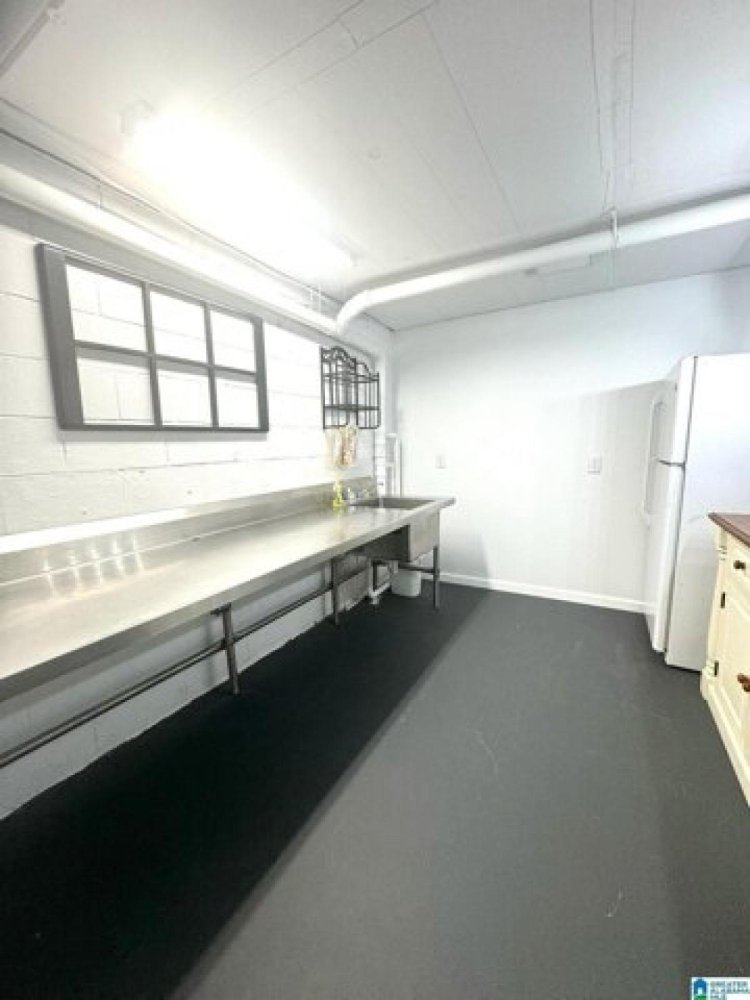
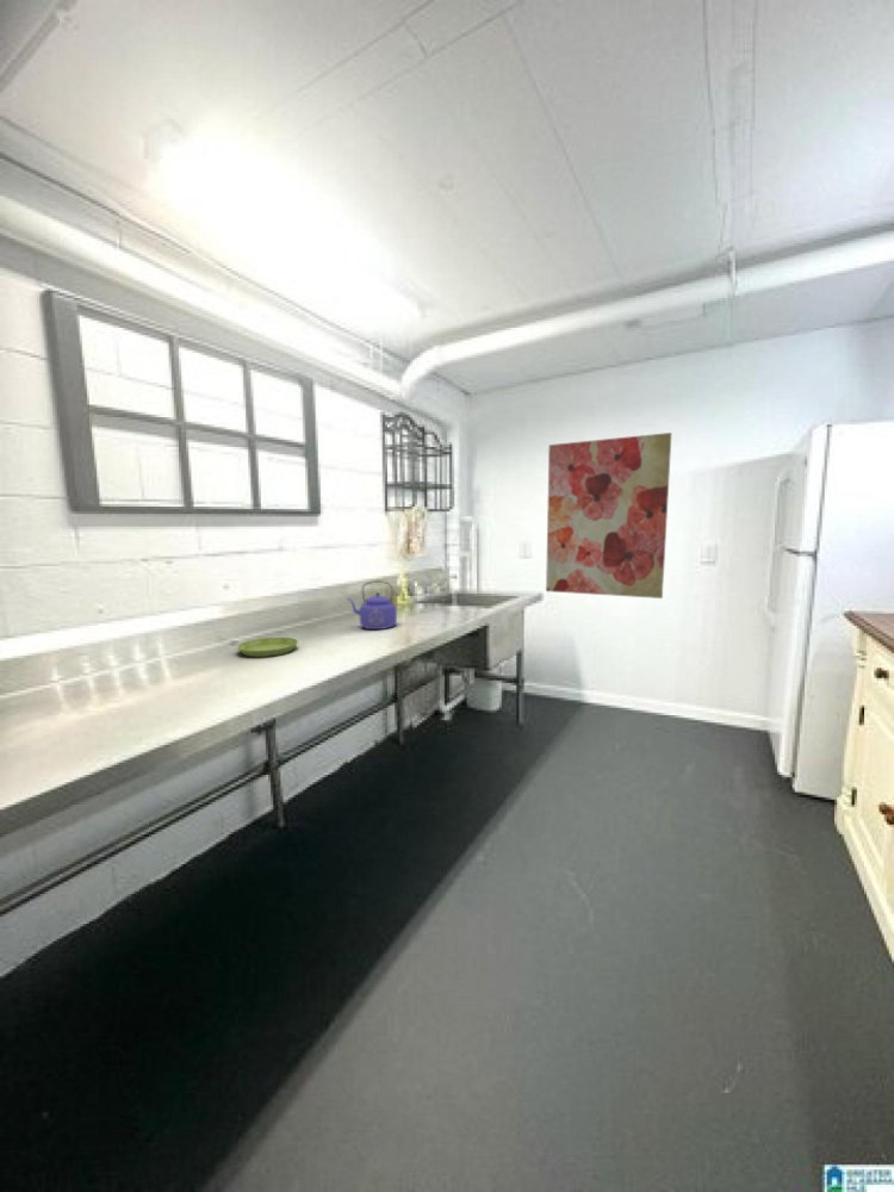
+ saucer [236,637,299,658]
+ wall art [545,432,672,600]
+ kettle [346,579,398,631]
